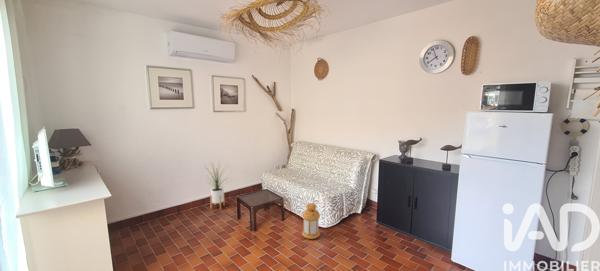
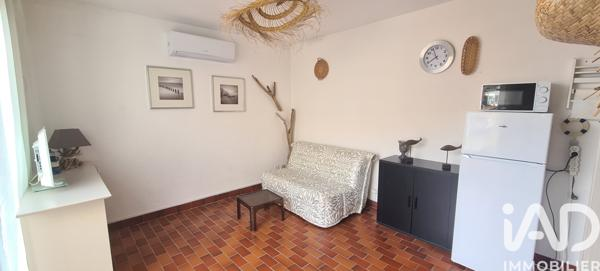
- lantern [301,202,321,240]
- house plant [205,159,230,210]
